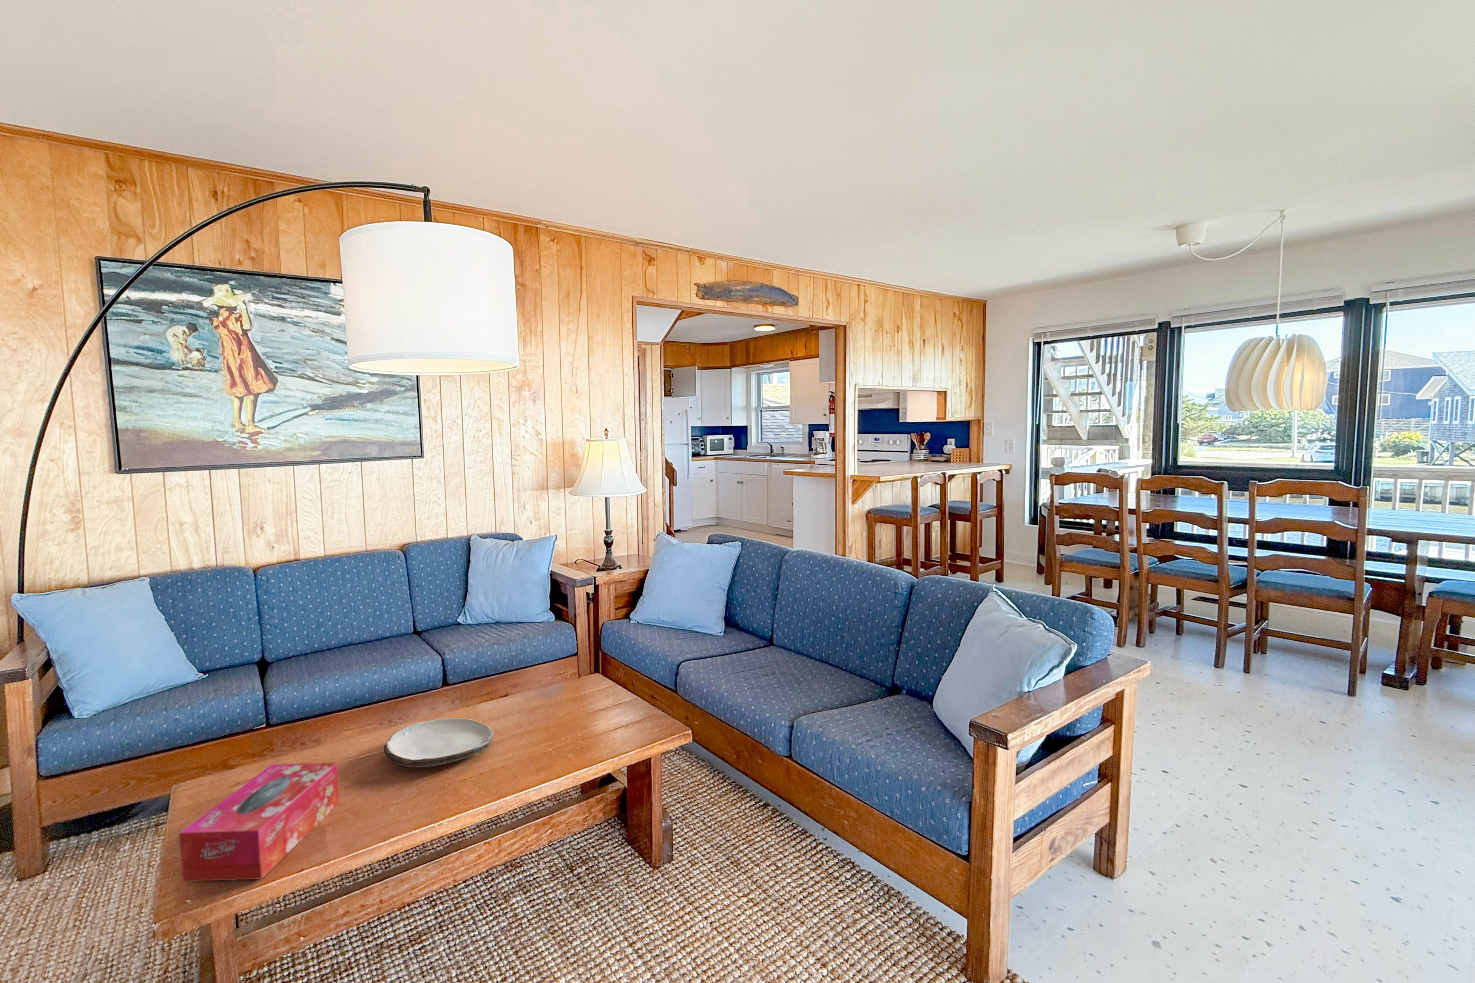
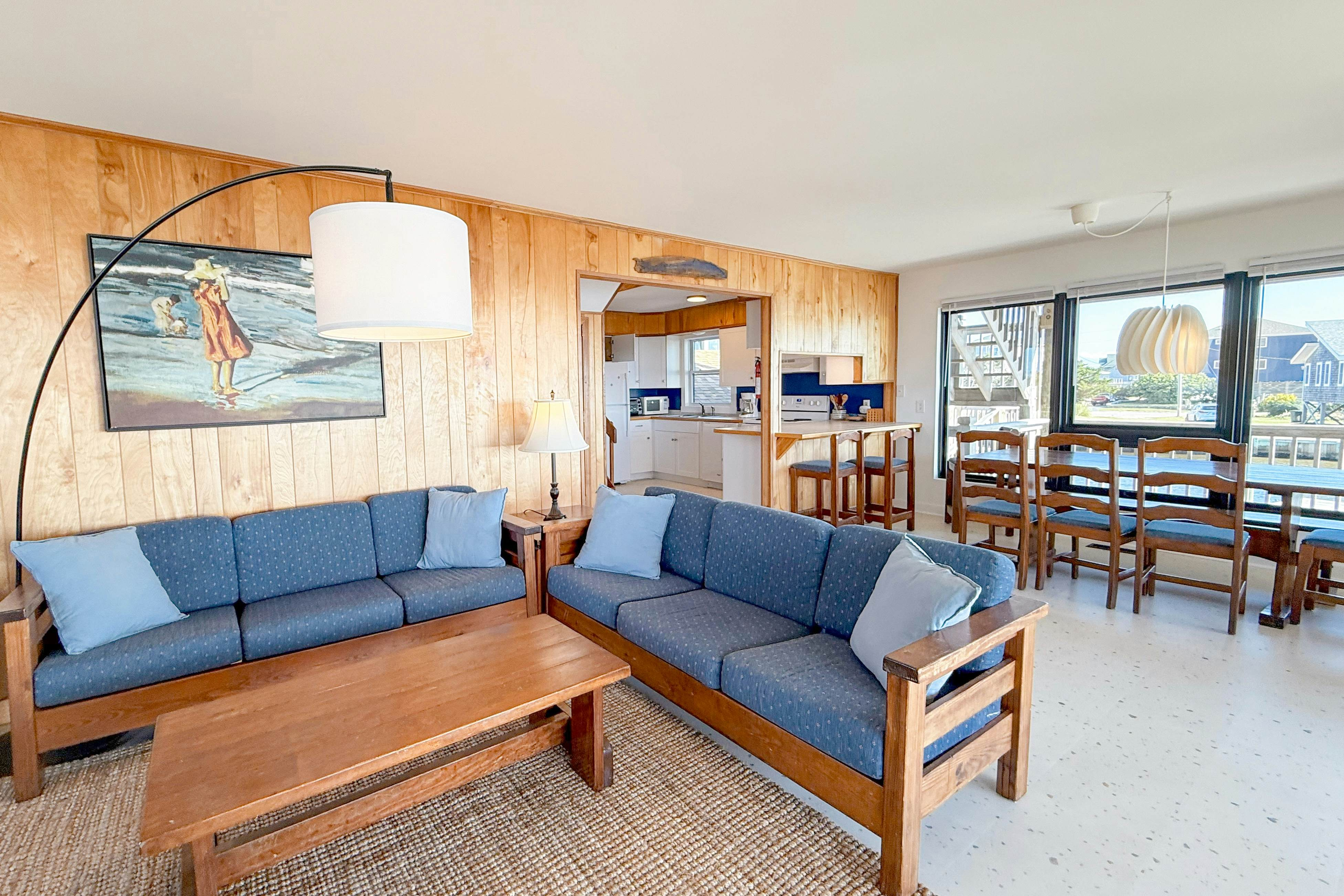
- tissue box [179,762,340,882]
- plate [383,718,494,768]
